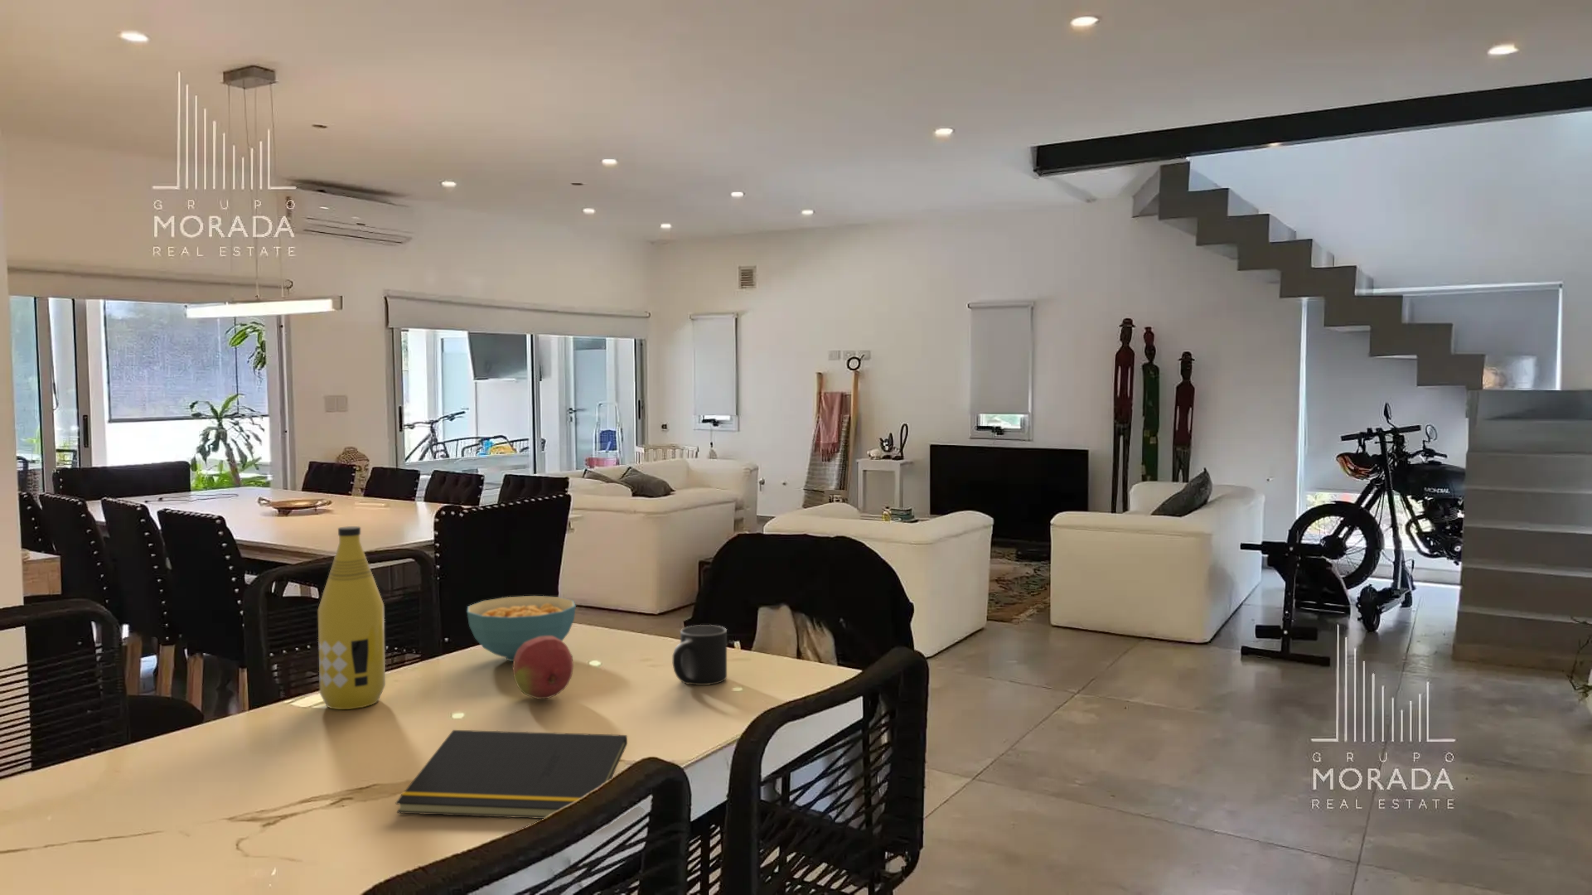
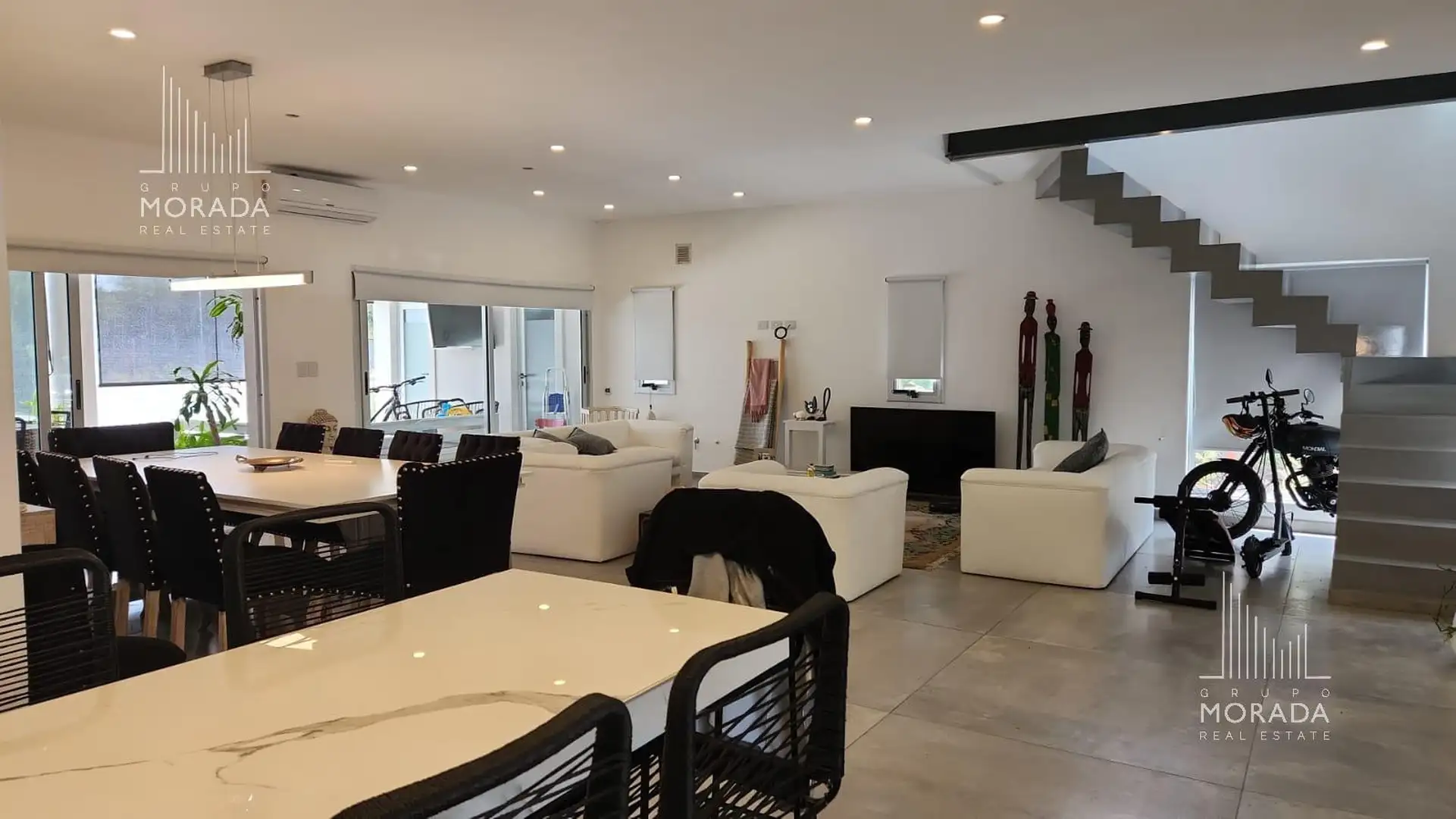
- cereal bowl [467,594,577,662]
- bottle [317,526,386,710]
- fruit [512,636,574,699]
- mug [672,624,727,686]
- notepad [396,729,629,820]
